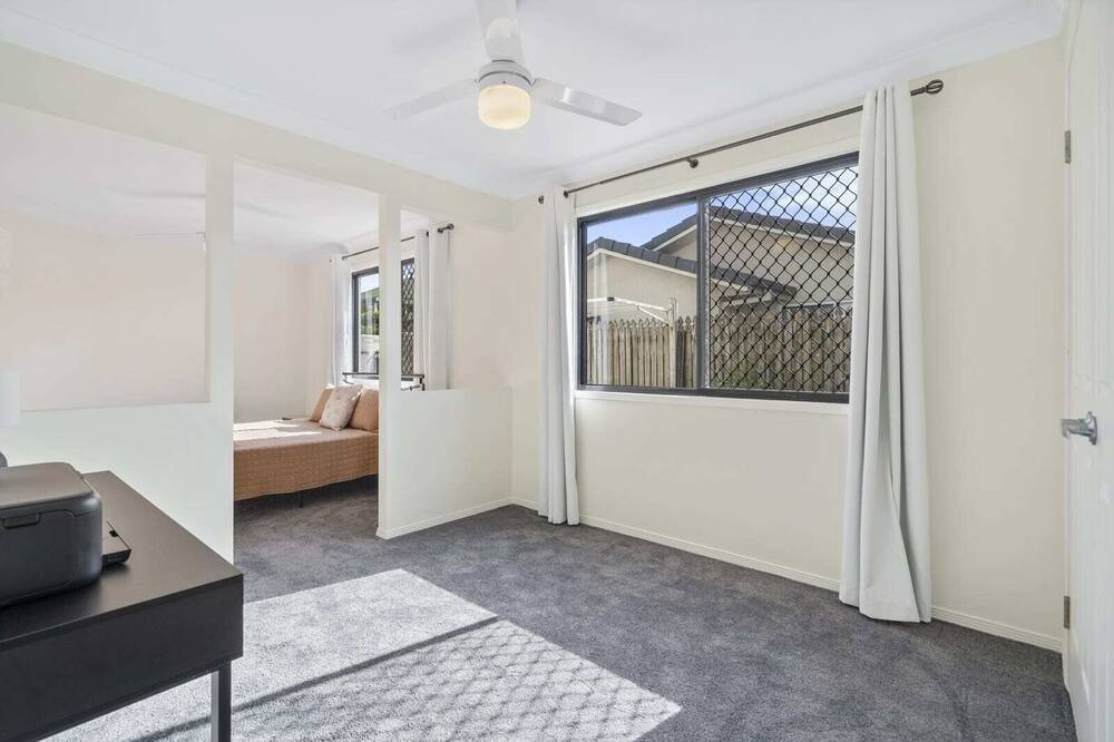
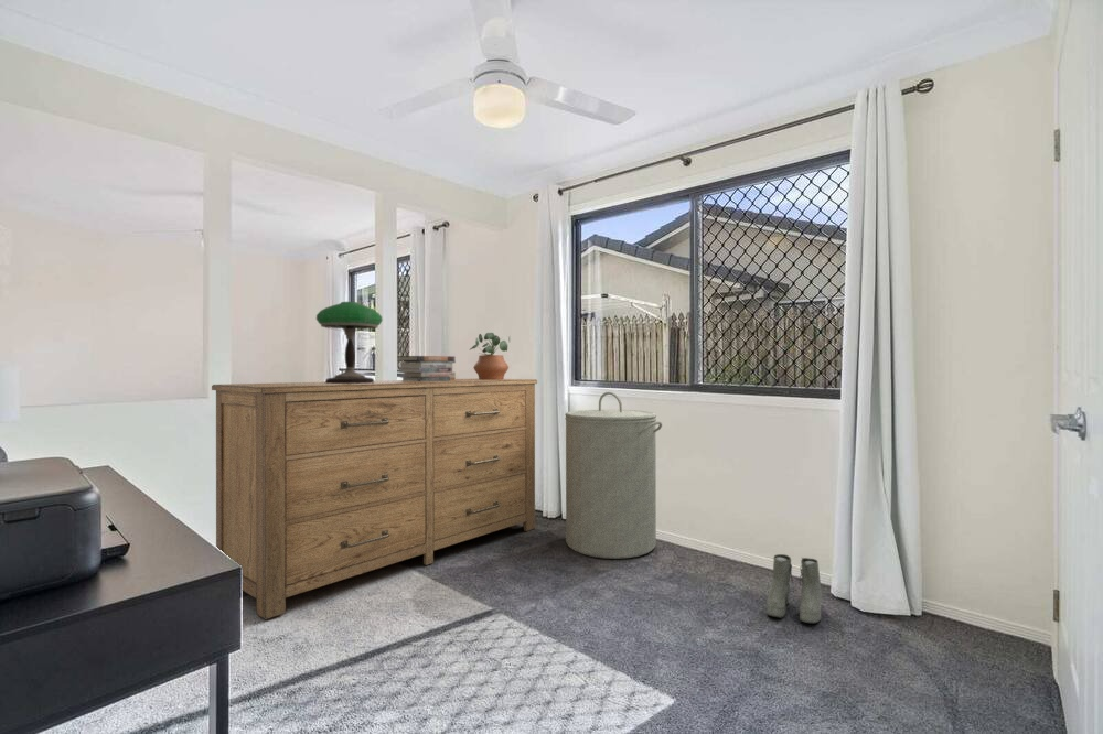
+ laundry hamper [564,391,663,560]
+ table lamp [315,301,384,384]
+ boots [765,553,823,625]
+ dresser [211,377,538,620]
+ potted plant [469,332,511,380]
+ book stack [396,355,457,381]
